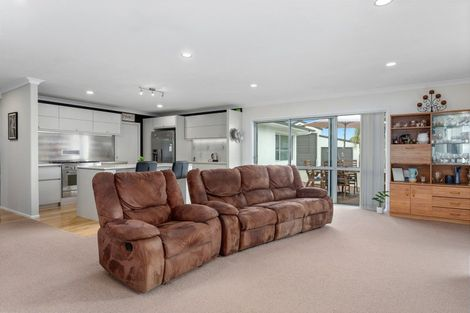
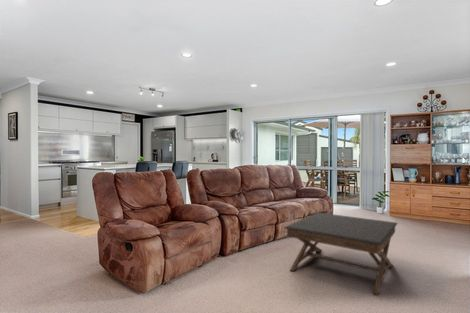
+ coffee table [283,212,399,295]
